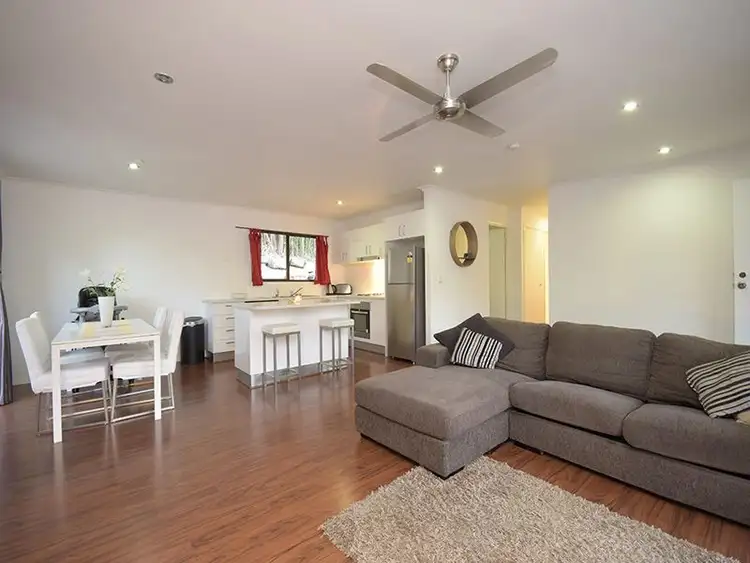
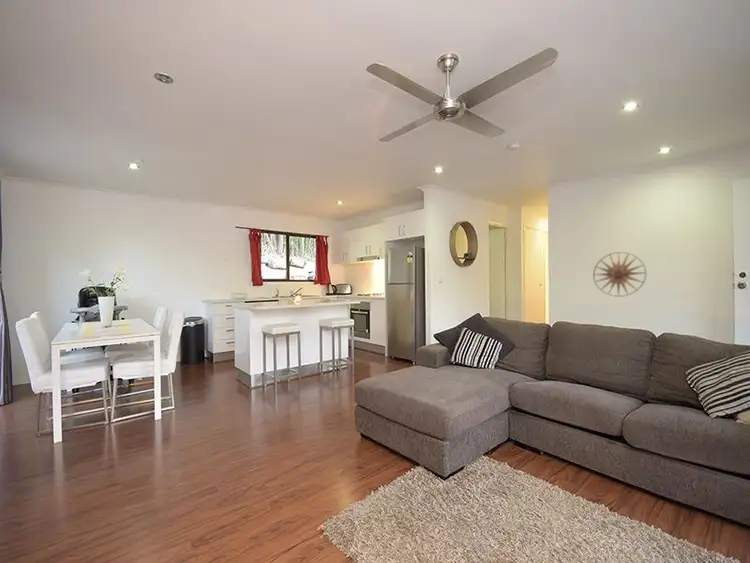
+ wall art [592,251,647,298]
